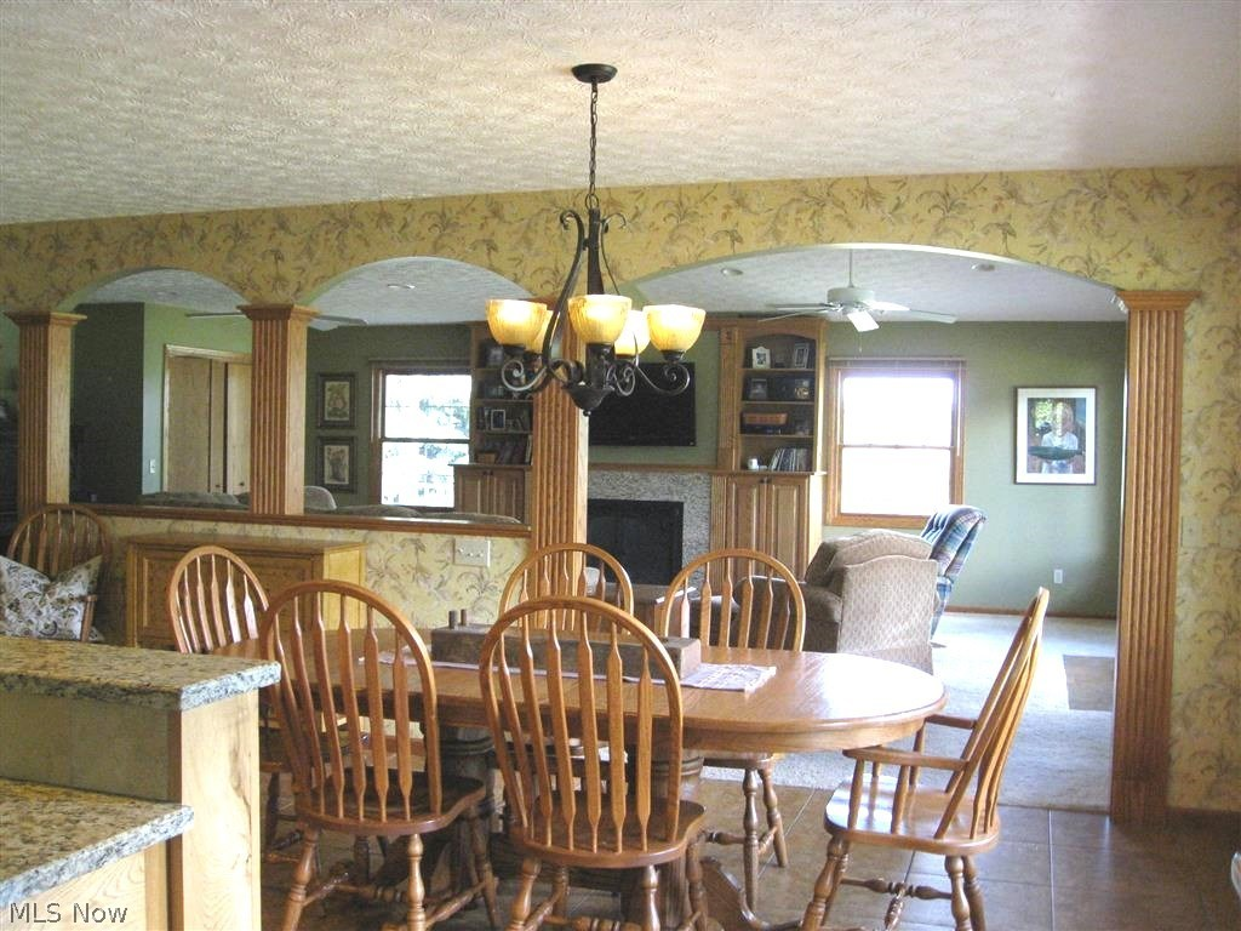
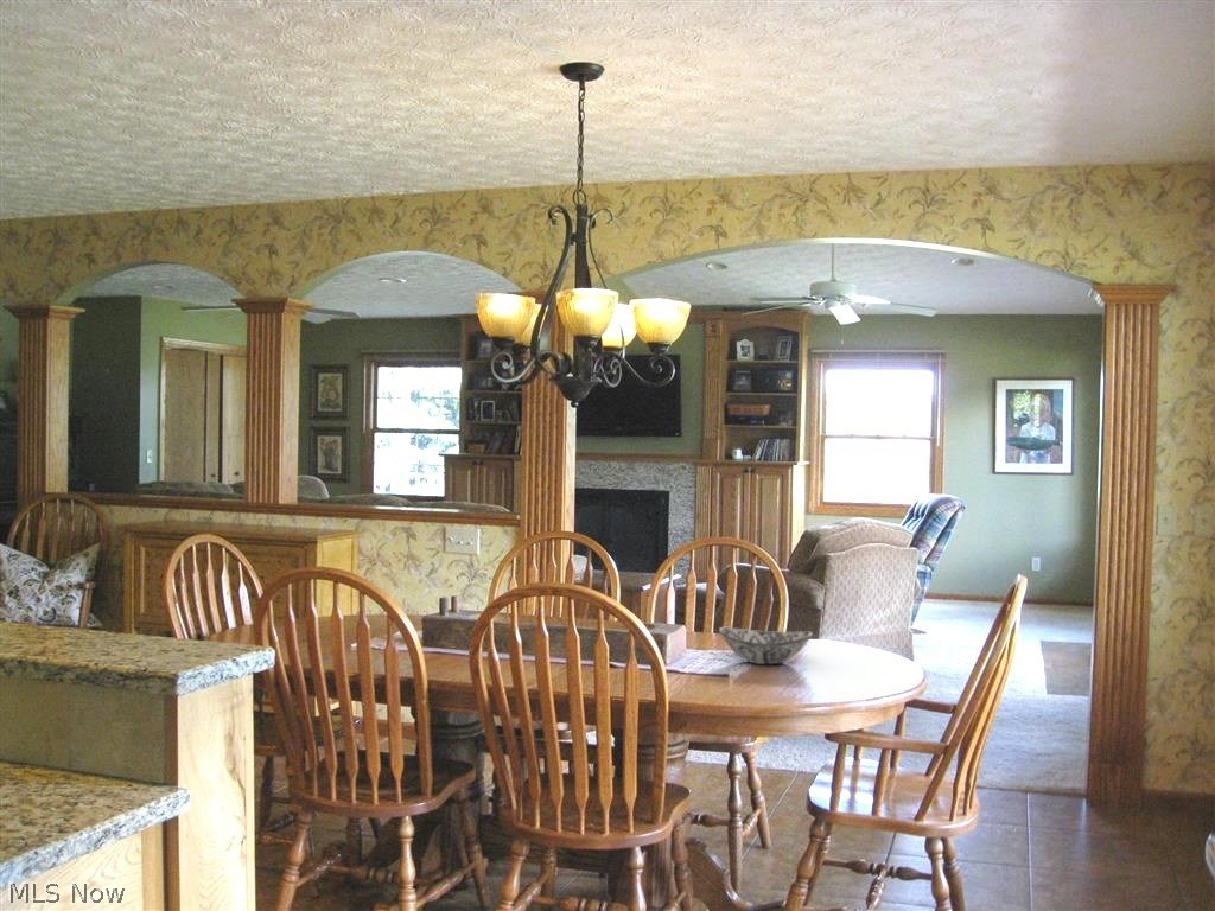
+ decorative bowl [718,626,814,665]
